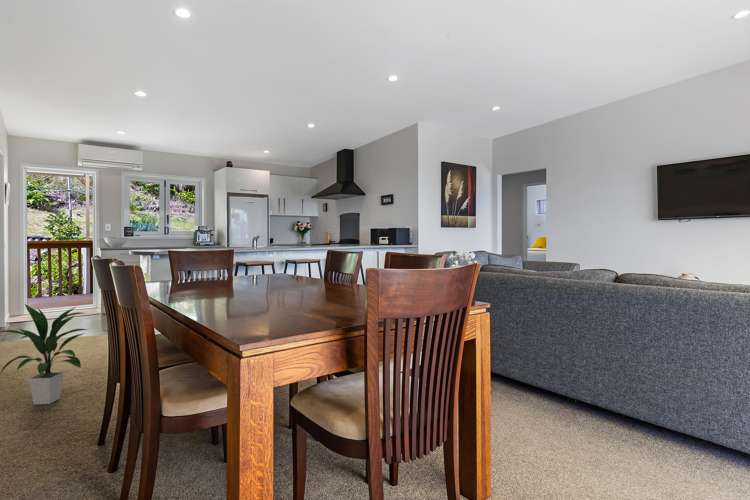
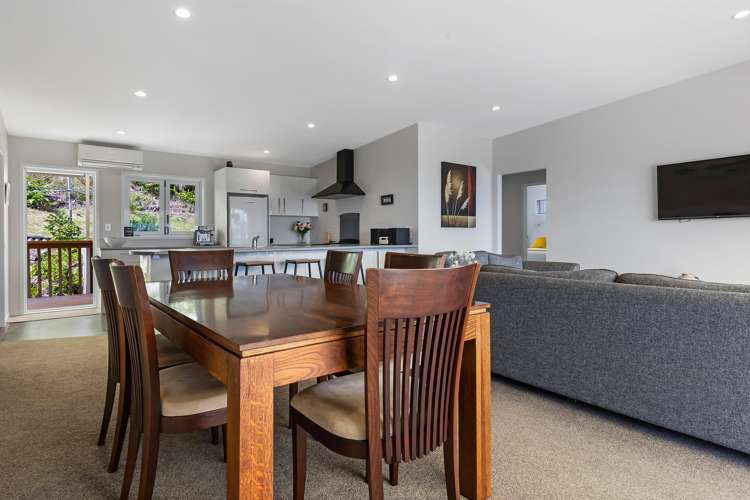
- indoor plant [0,303,91,406]
